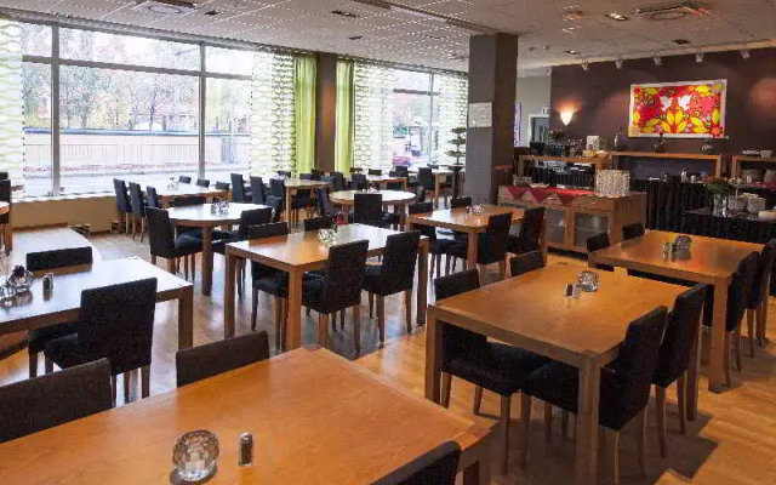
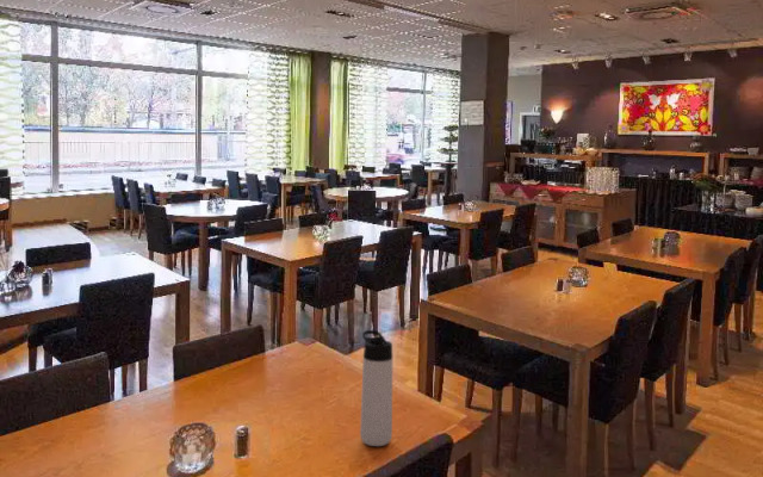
+ thermos bottle [359,329,393,447]
